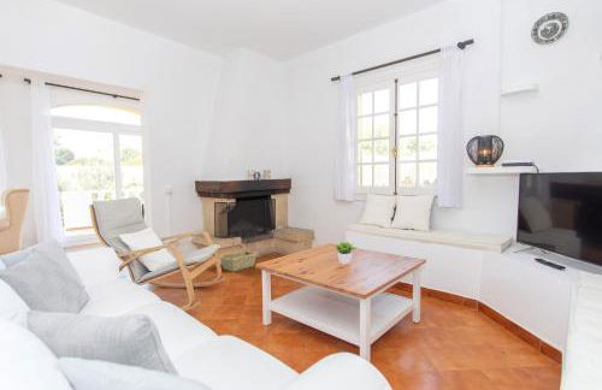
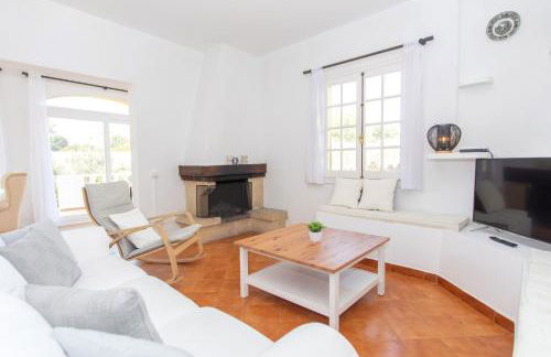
- basket [219,241,258,273]
